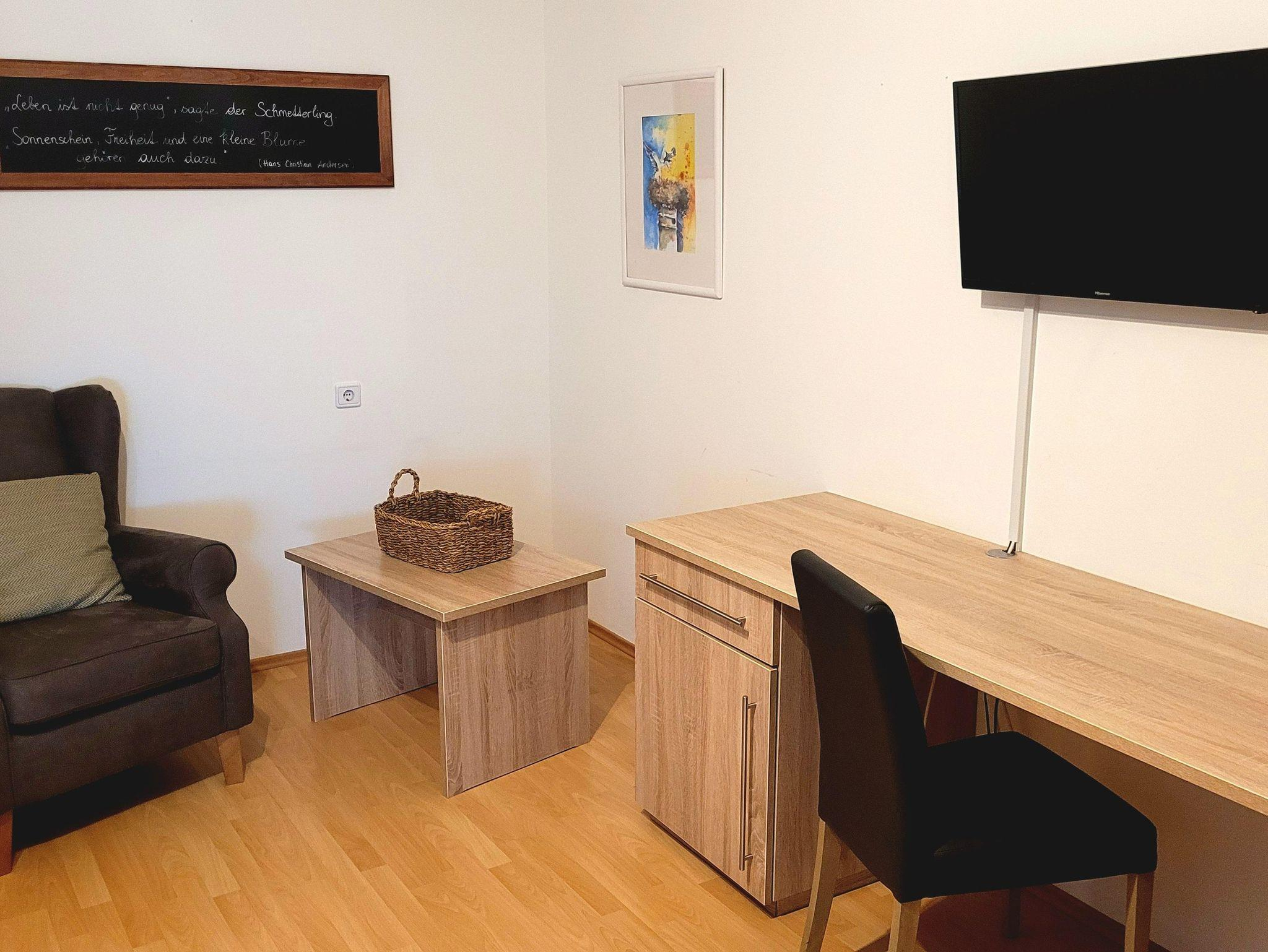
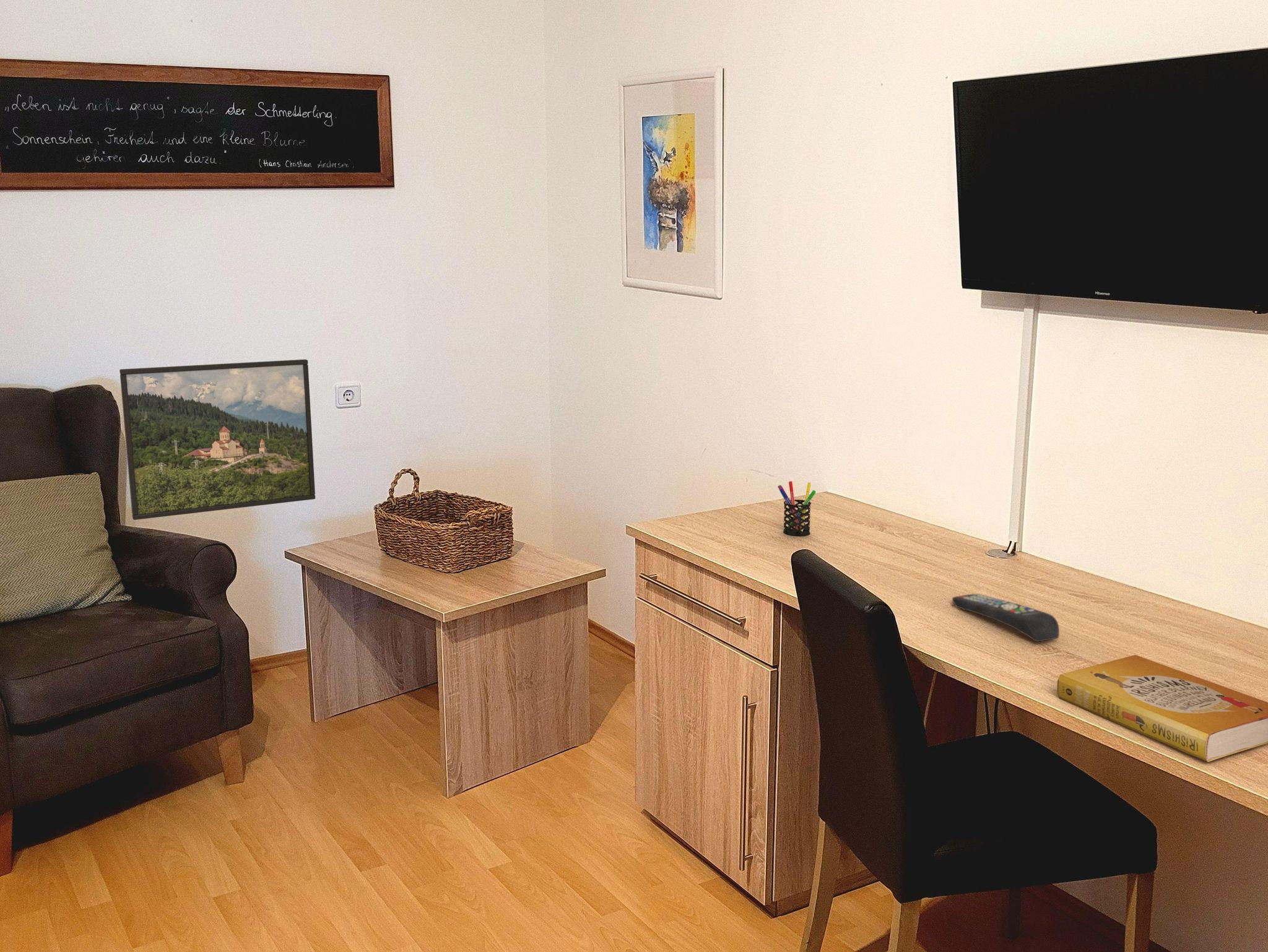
+ book [1057,654,1268,763]
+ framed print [119,359,316,521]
+ pen holder [777,480,816,537]
+ remote control [952,593,1060,642]
